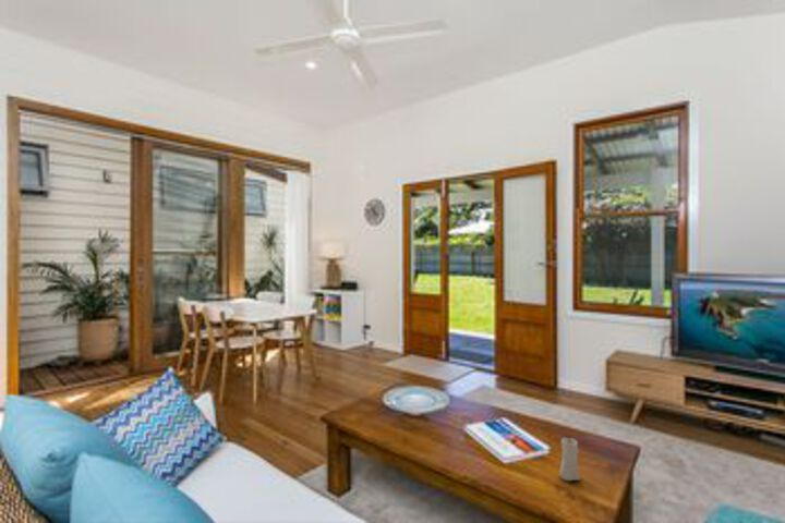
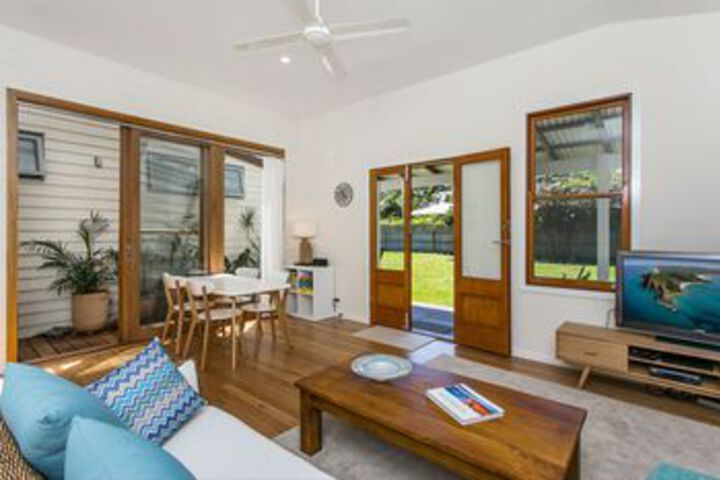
- candle [558,437,582,482]
